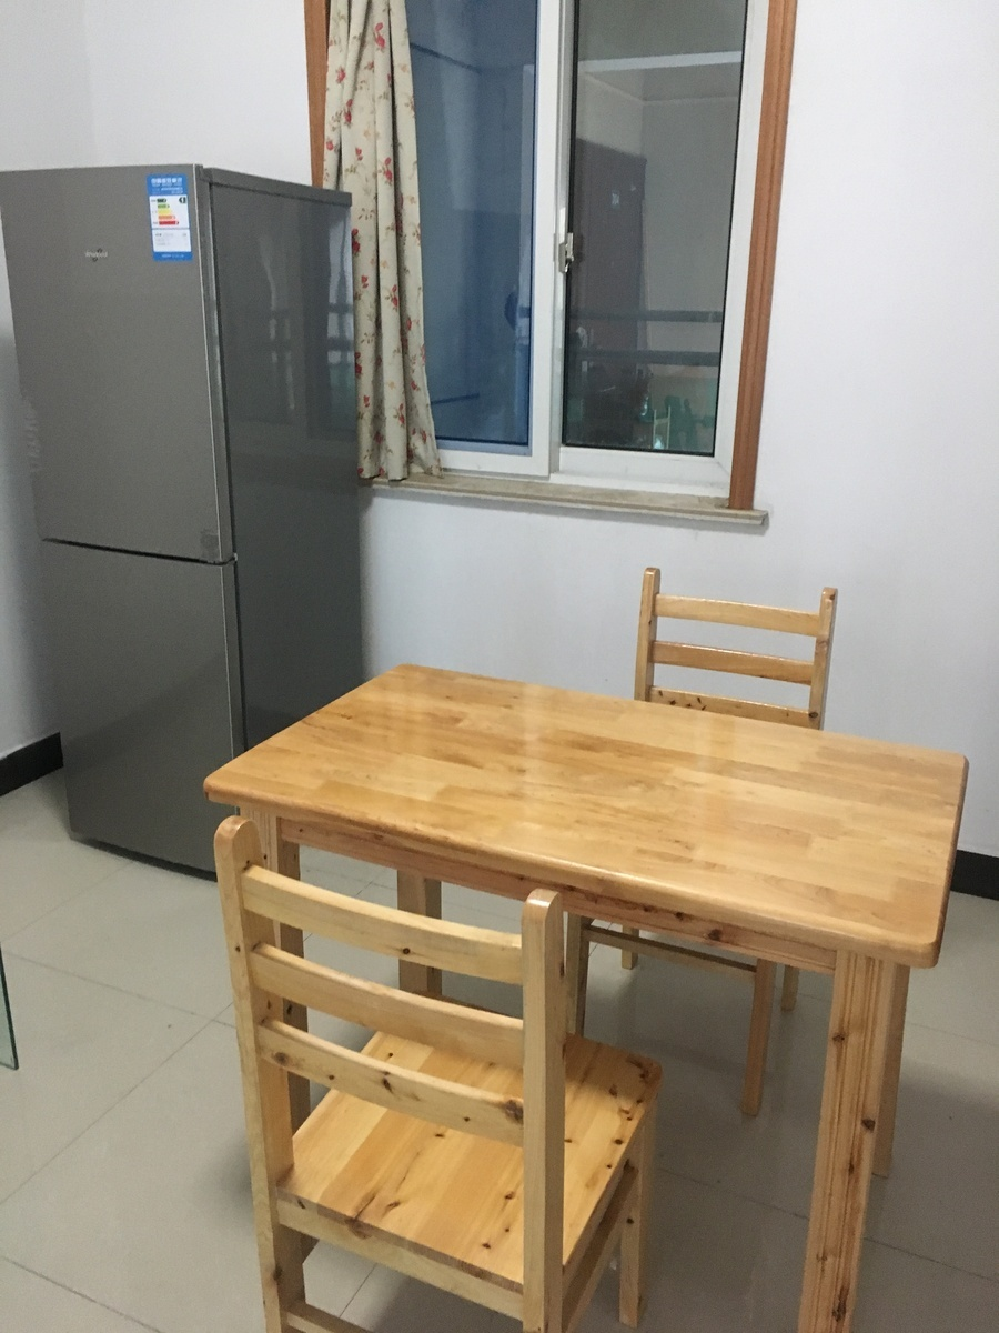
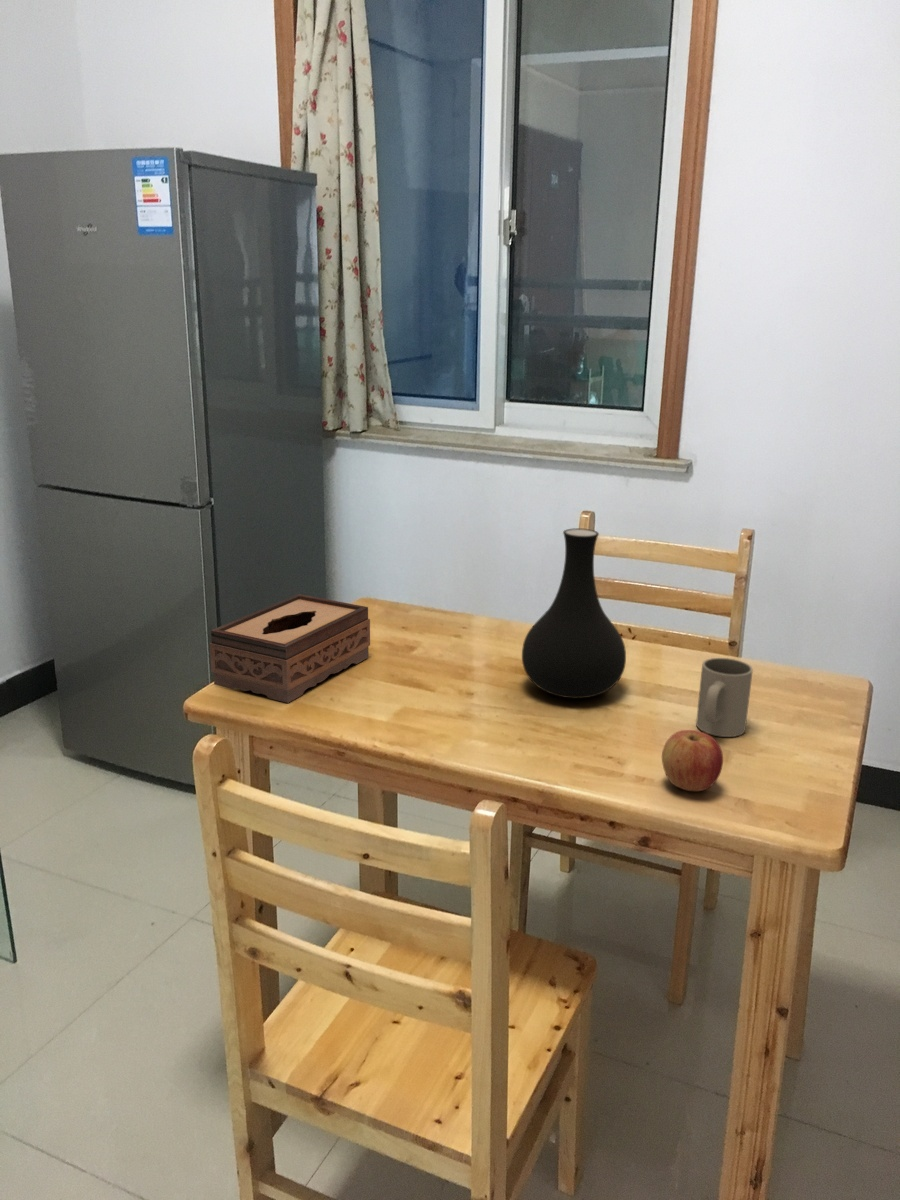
+ vase [521,527,627,699]
+ tissue box [209,593,371,704]
+ mug [695,657,754,738]
+ apple [661,729,724,792]
